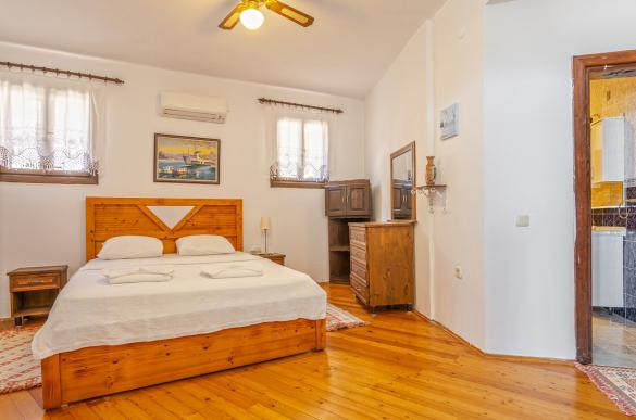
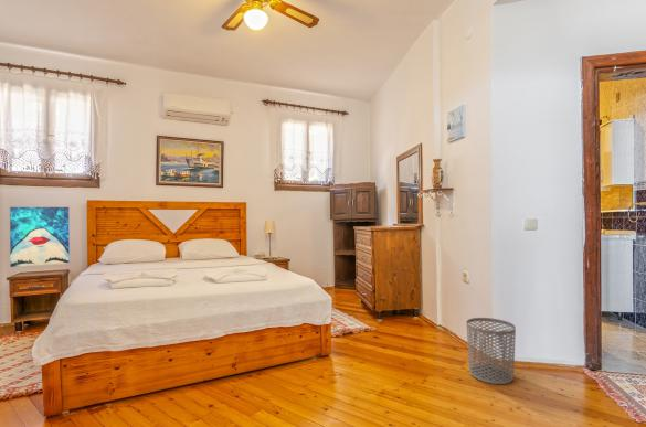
+ waste bin [466,317,517,385]
+ wall art [9,206,71,268]
